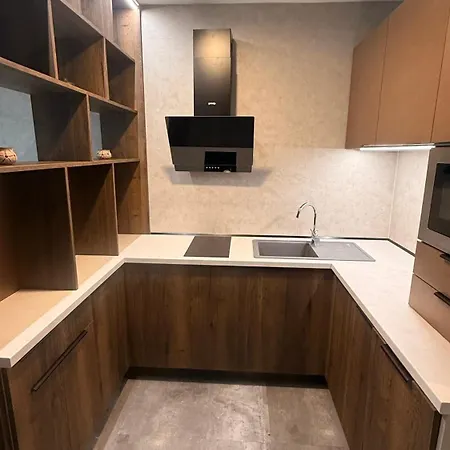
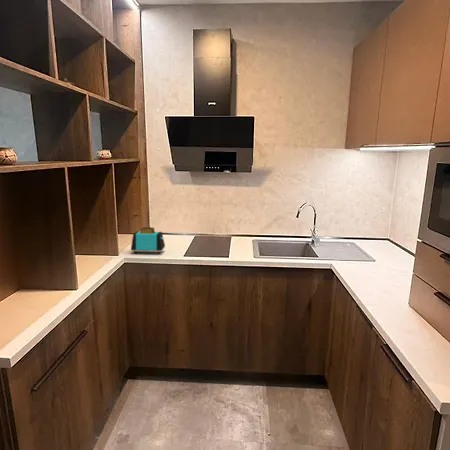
+ toaster [130,226,166,255]
